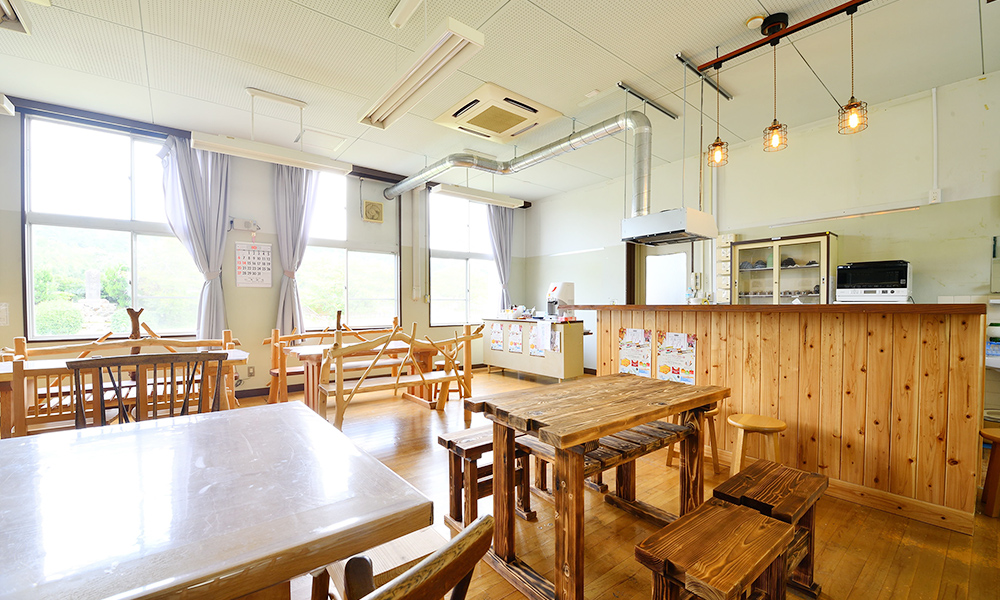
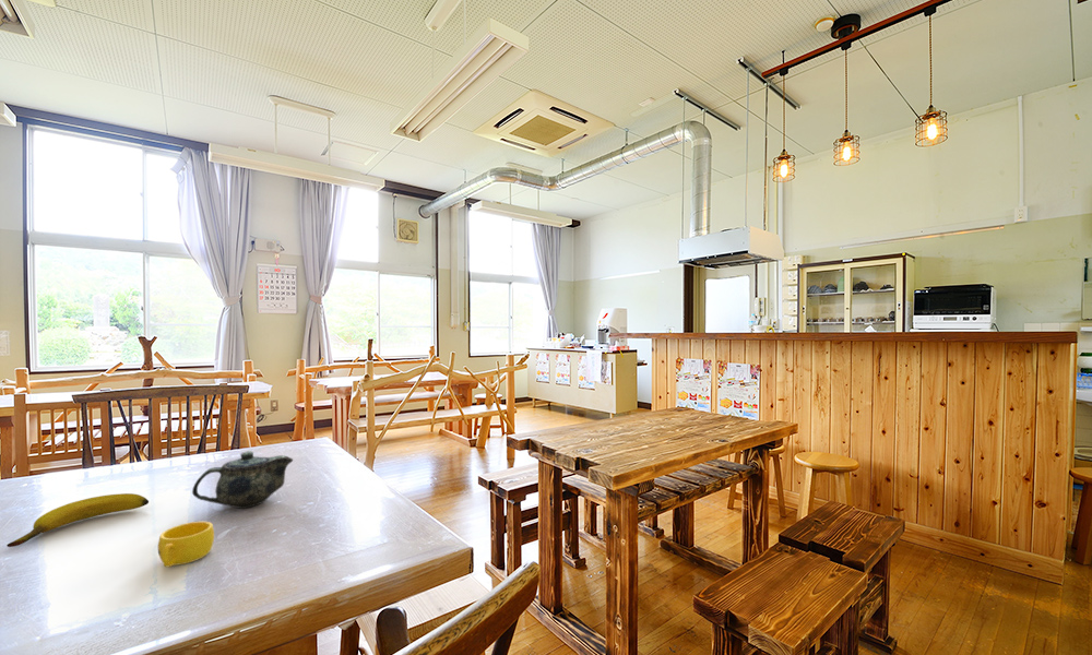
+ banana [5,492,150,548]
+ cup [157,521,215,569]
+ chinaware [191,450,294,510]
